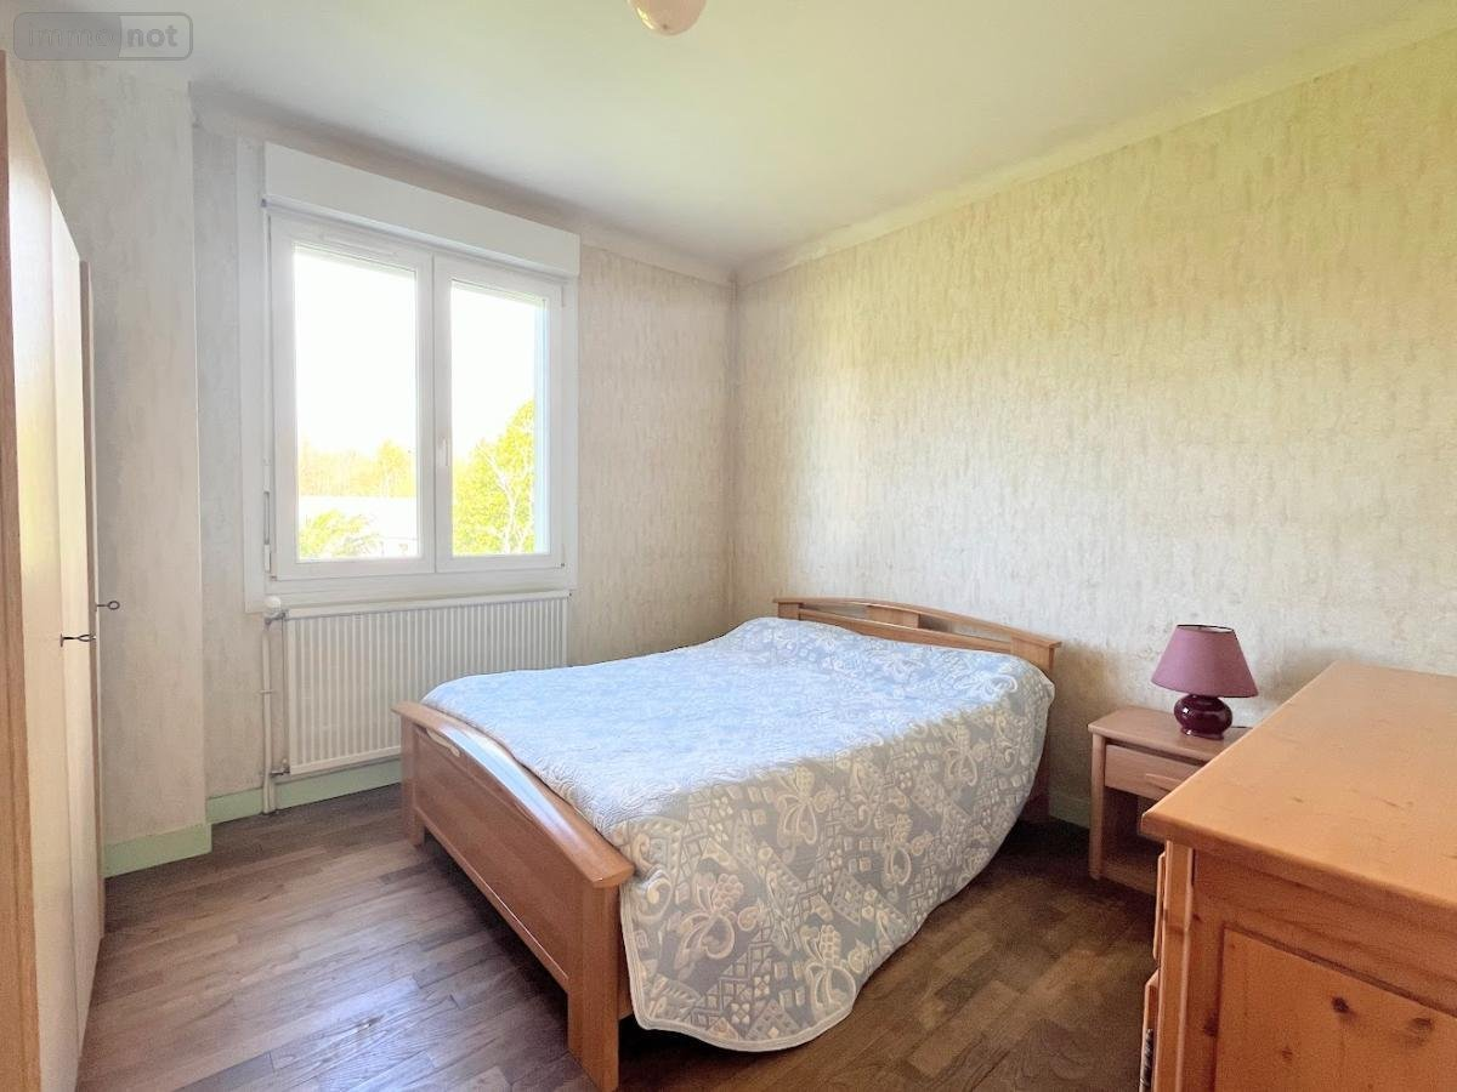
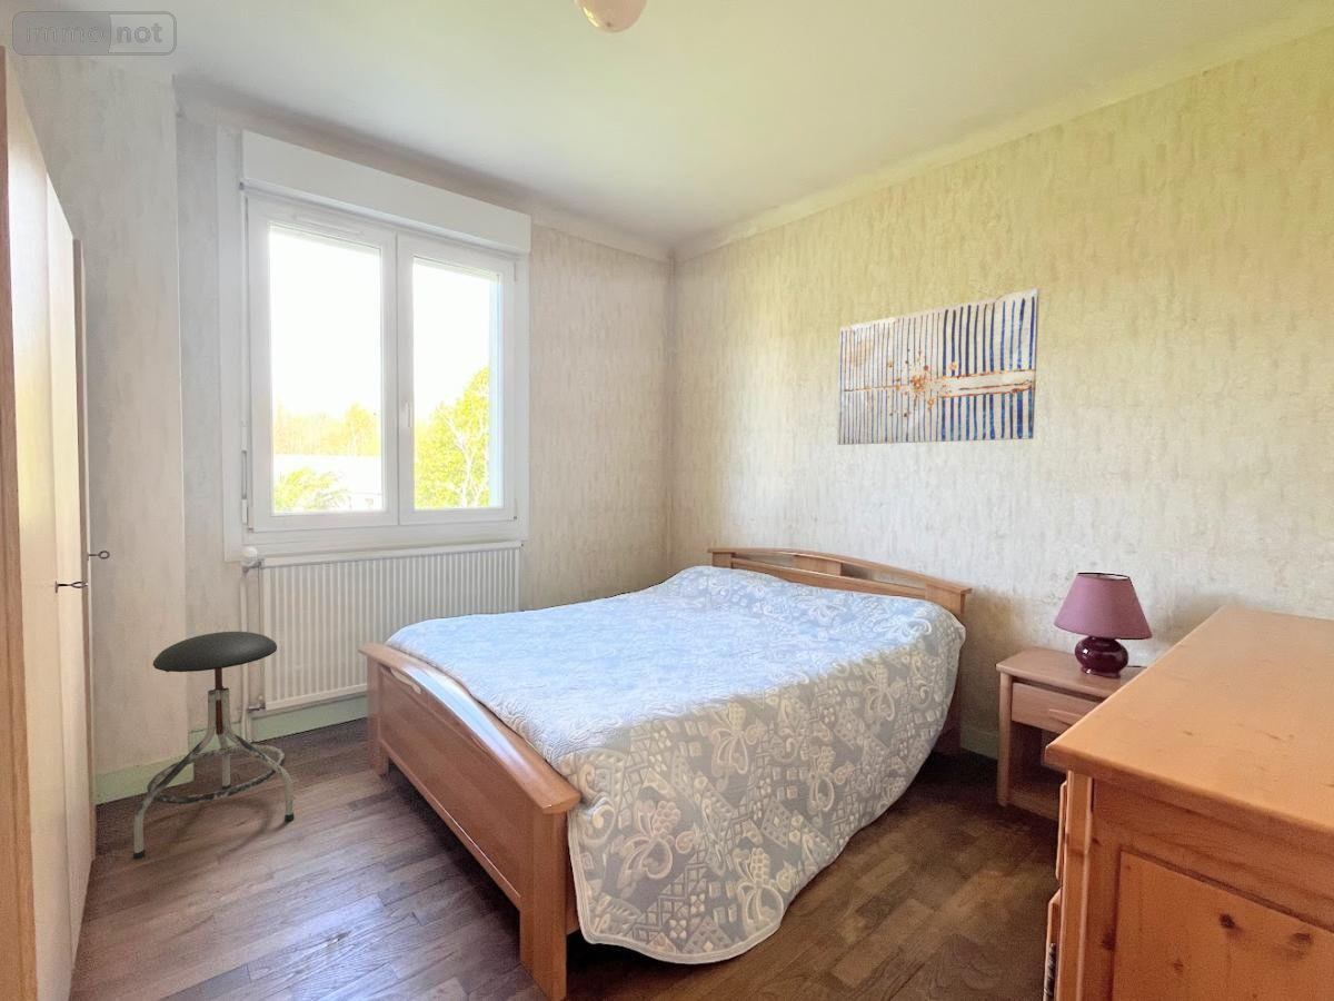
+ stool [132,631,296,861]
+ wall art [836,287,1041,446]
